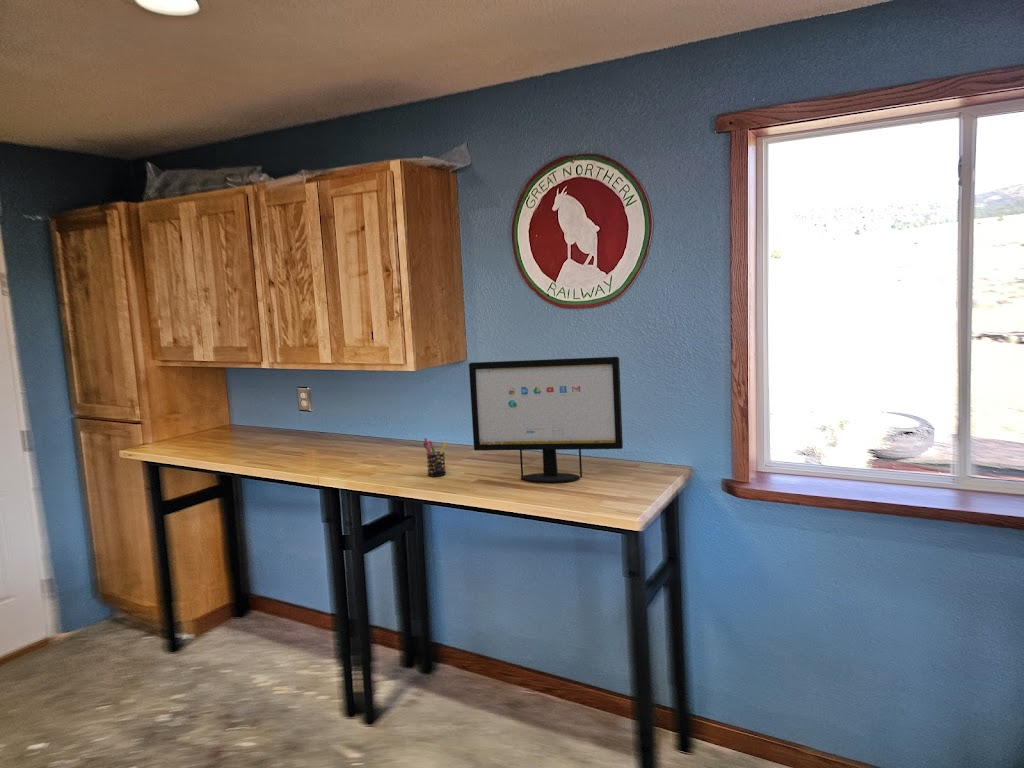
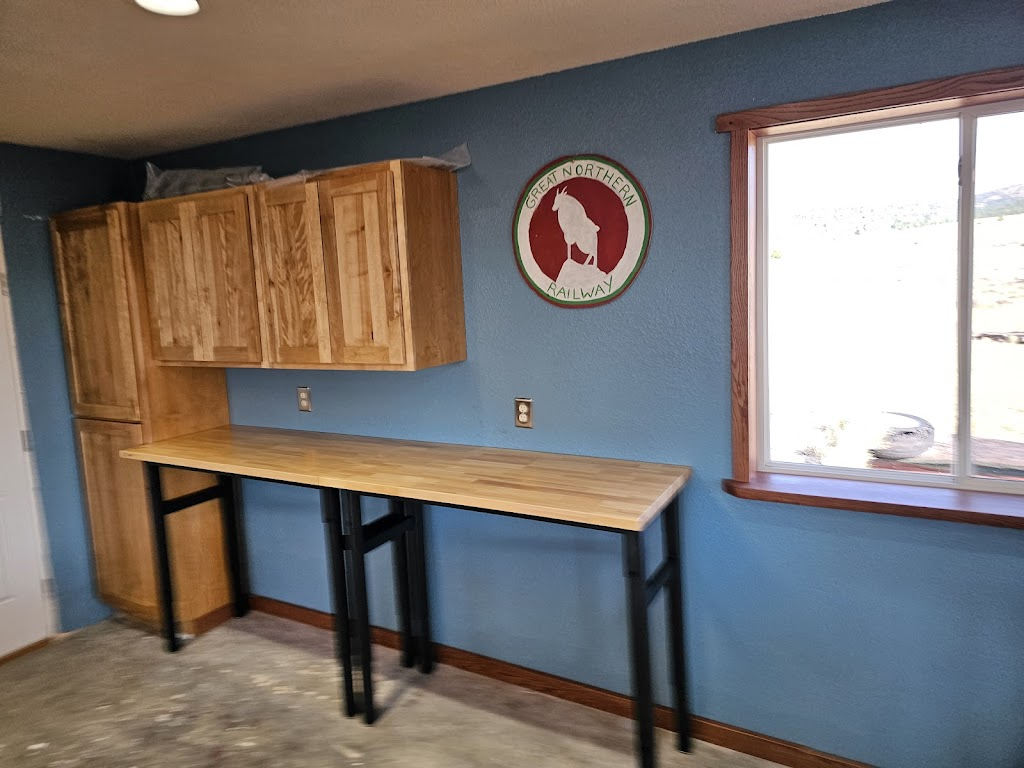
- computer monitor [468,356,624,483]
- pen holder [422,437,448,477]
